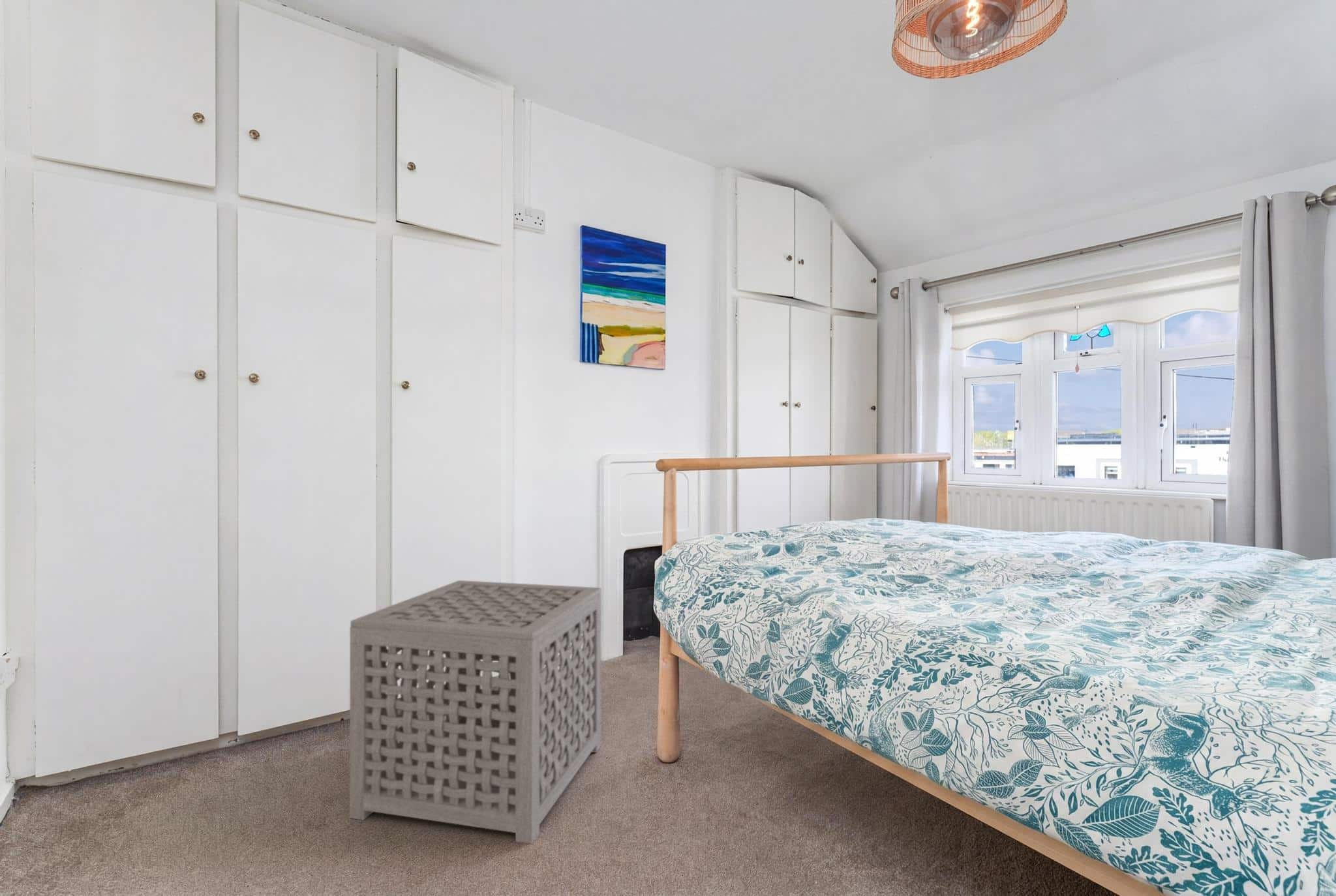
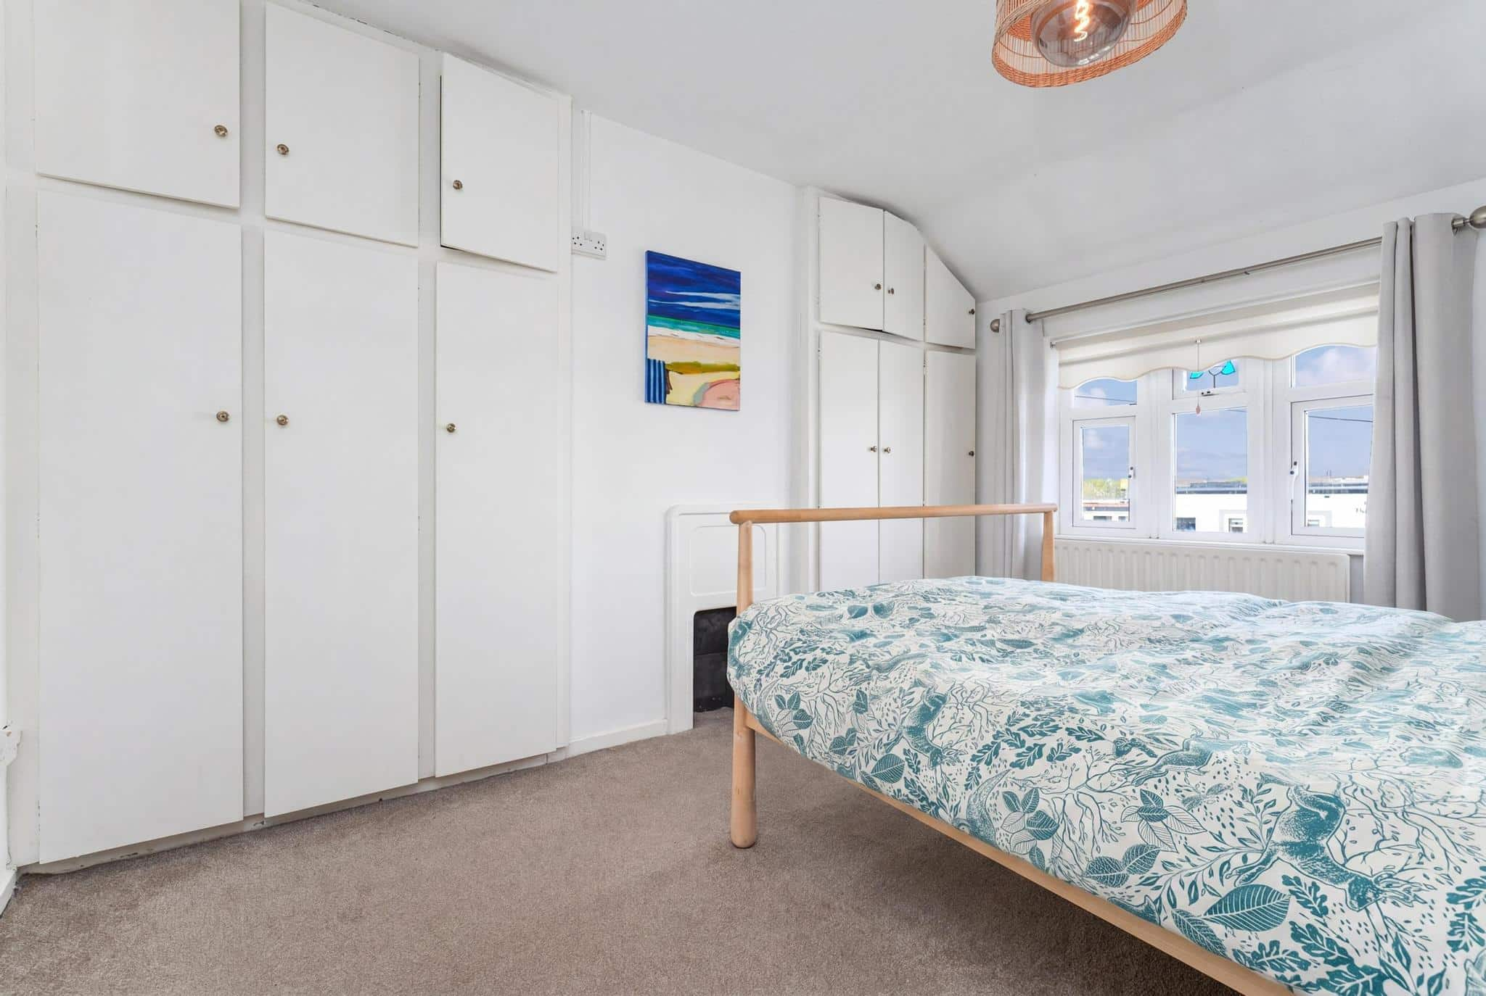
- side table [349,580,602,844]
